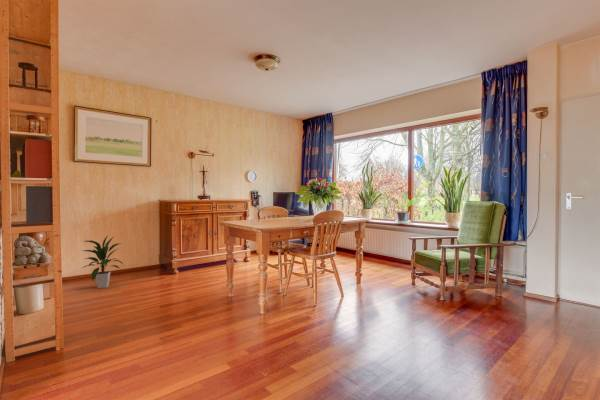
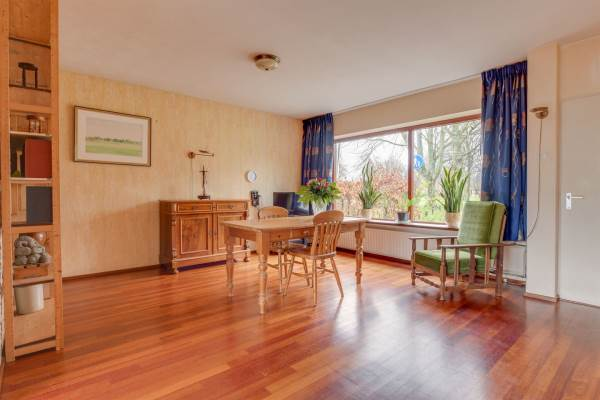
- indoor plant [81,234,124,289]
